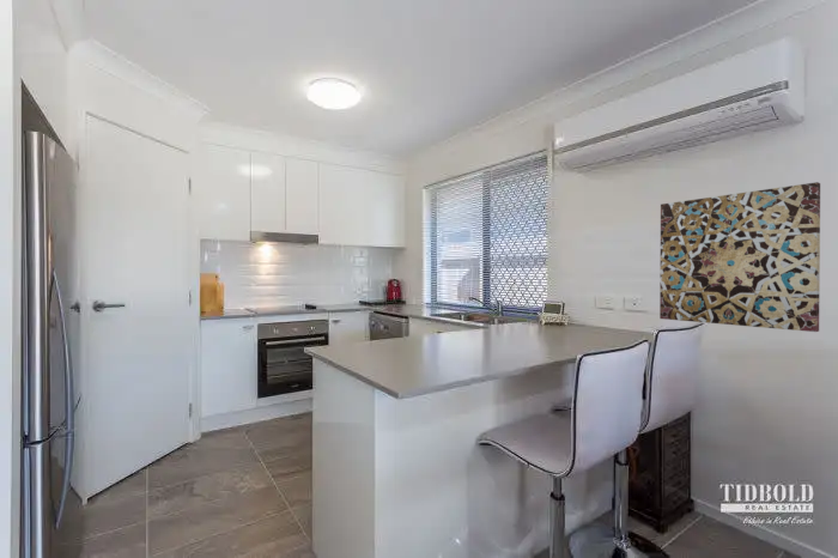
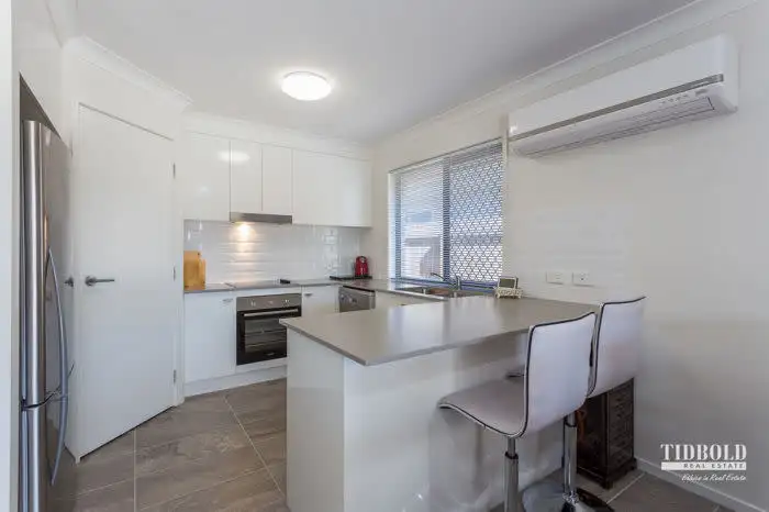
- wall art [658,181,821,333]
